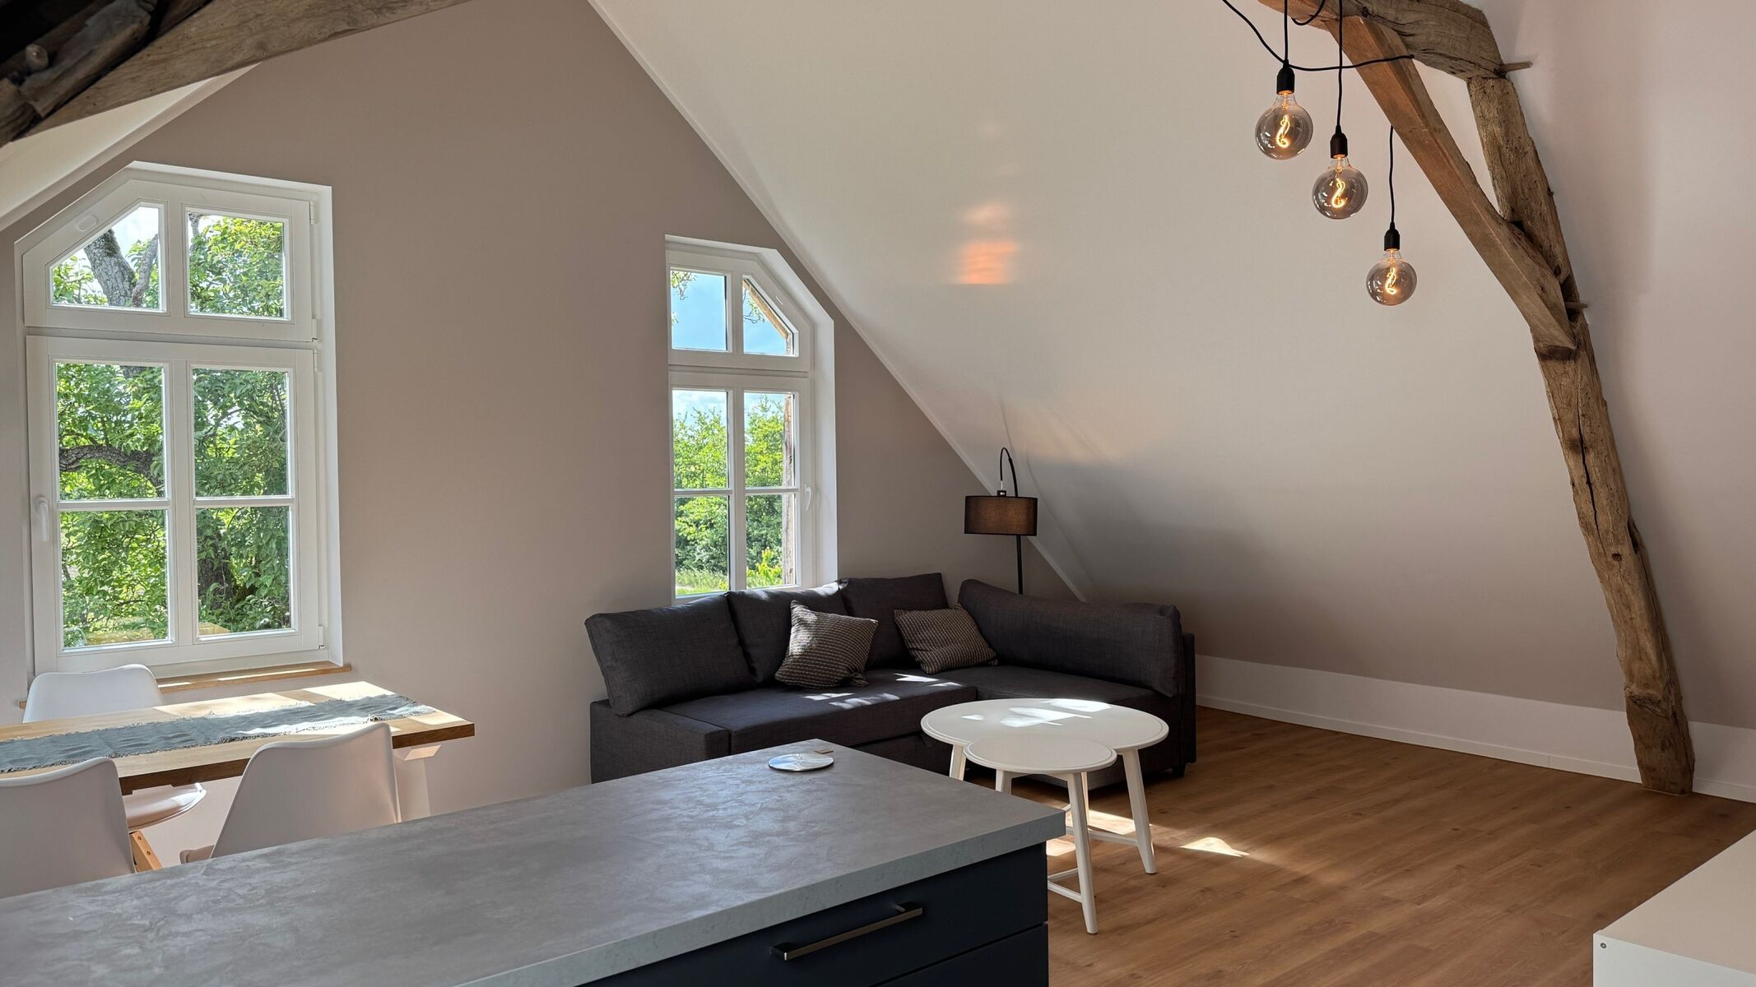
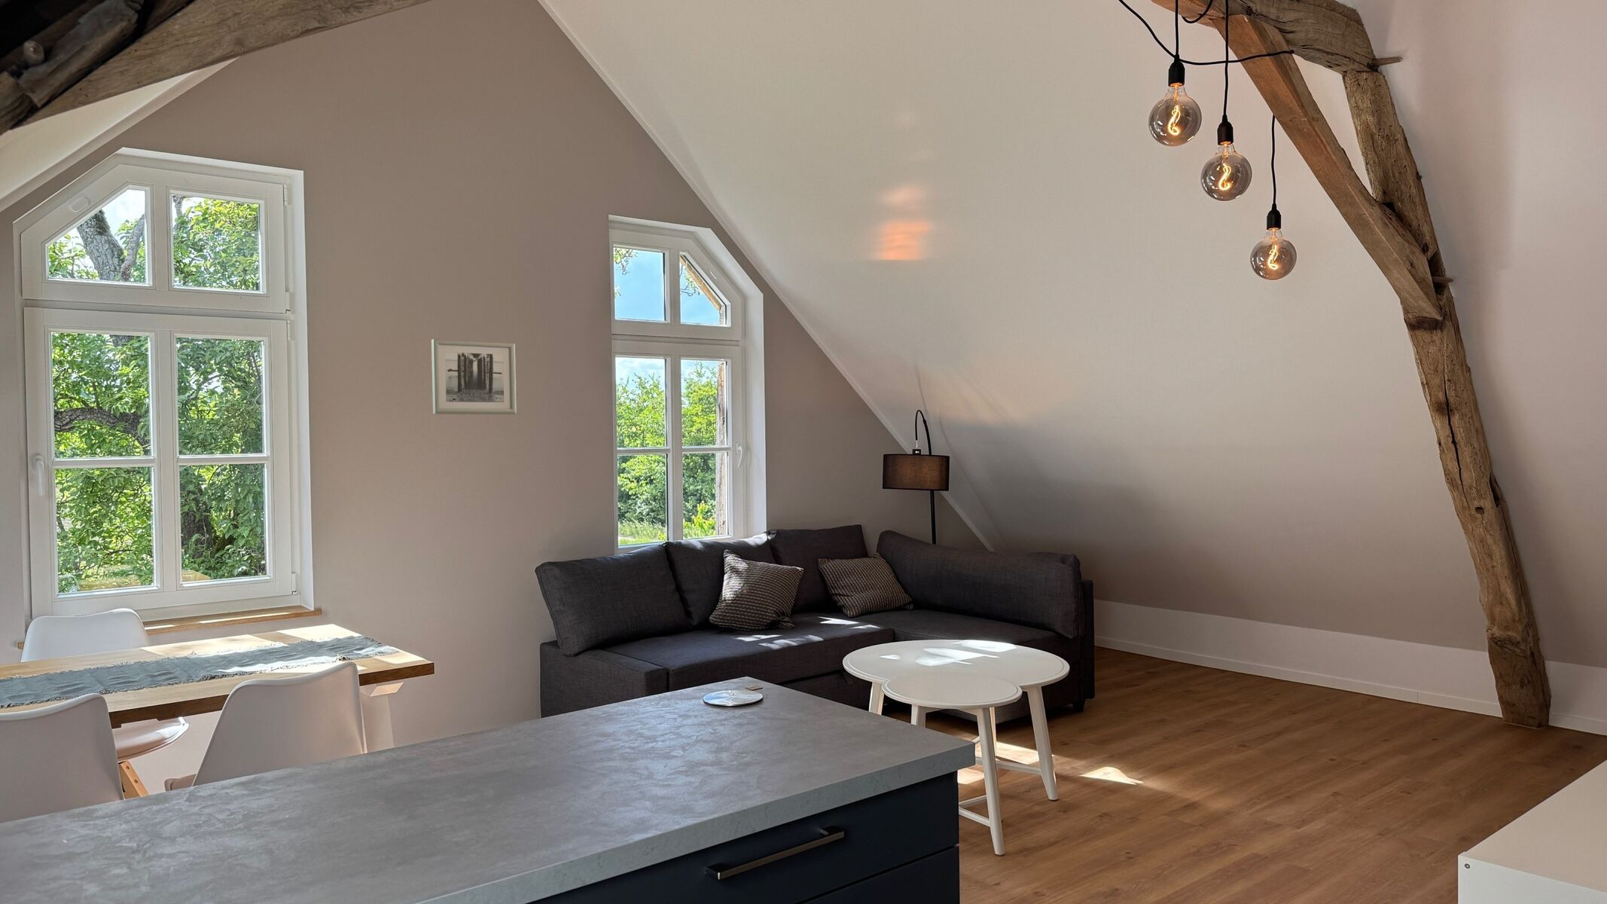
+ wall art [430,338,518,415]
